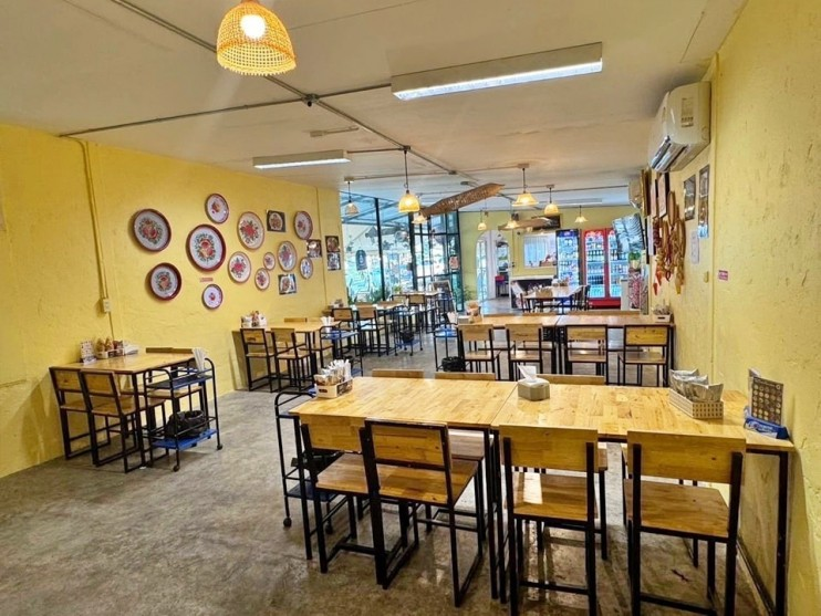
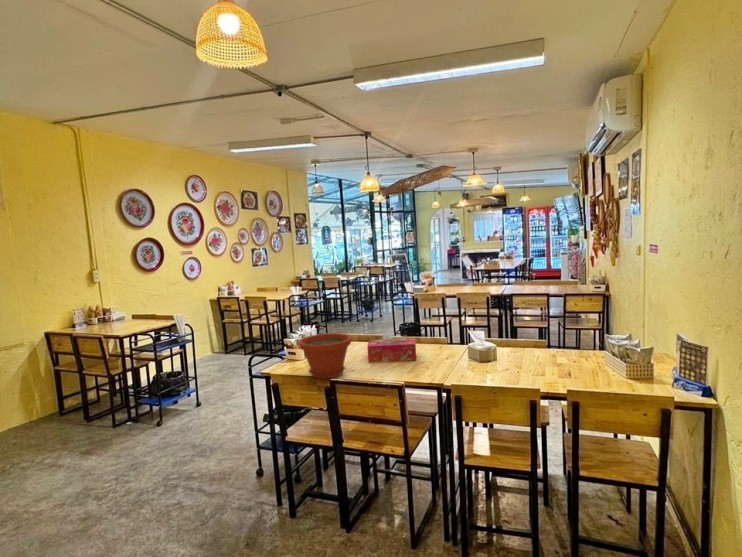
+ tissue box [366,337,417,363]
+ plant pot [297,332,353,380]
